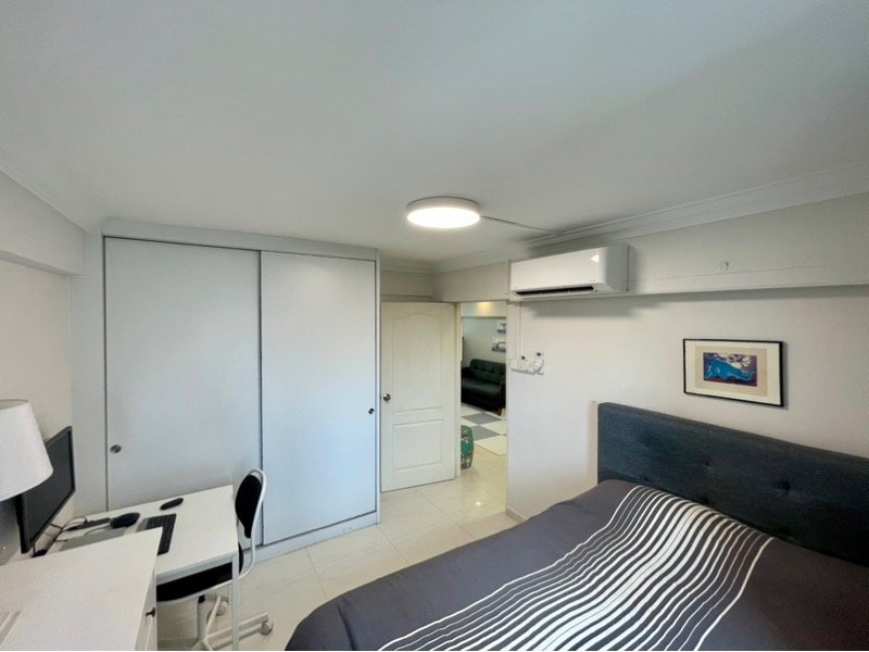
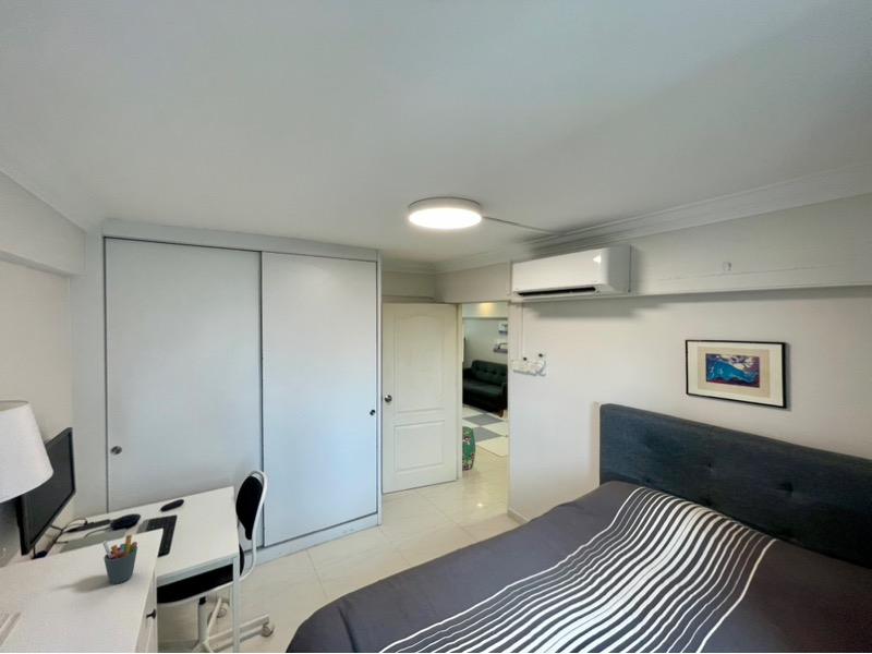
+ pen holder [101,534,138,585]
